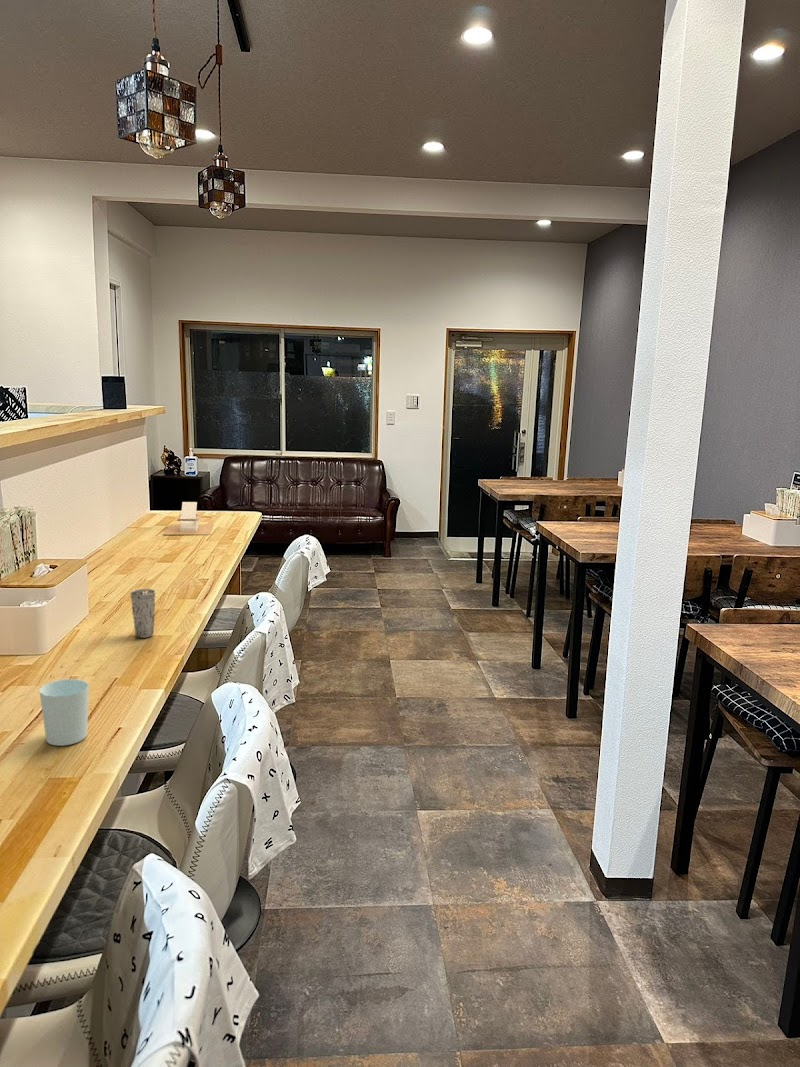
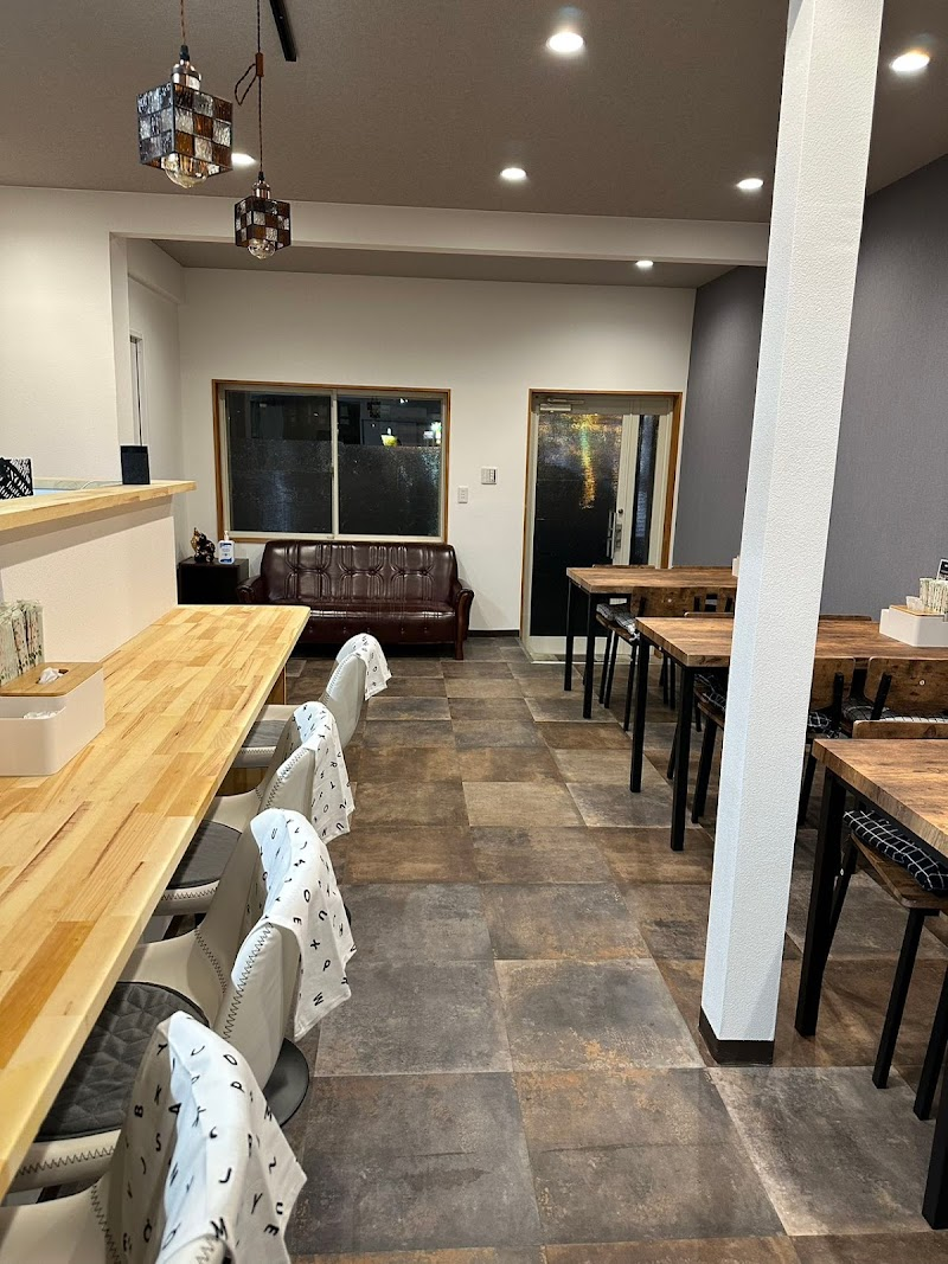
- napkin holder [163,501,214,536]
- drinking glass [130,588,156,639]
- cup [38,678,90,747]
